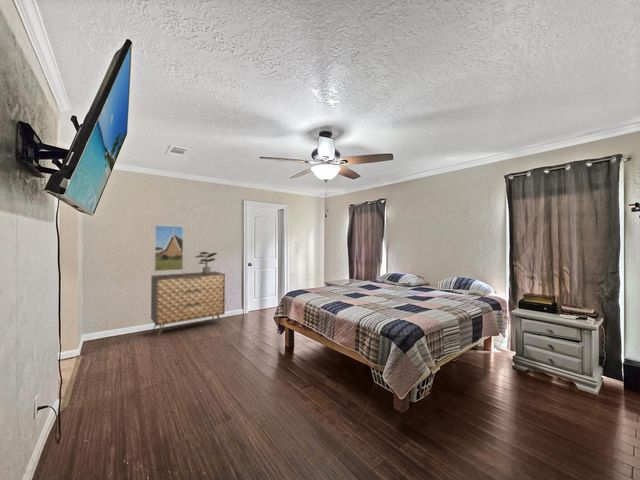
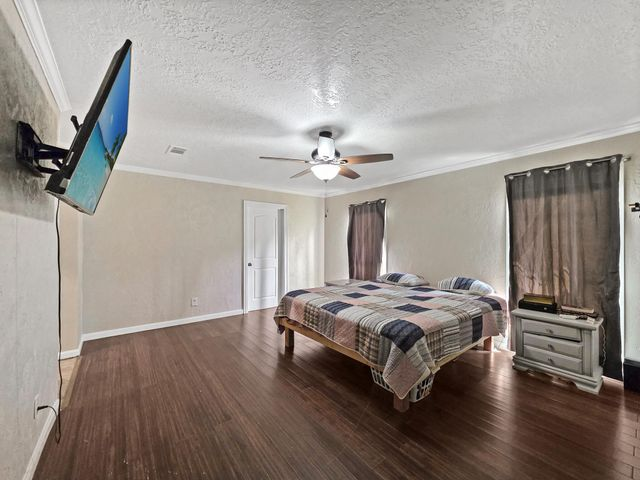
- dresser [150,271,226,339]
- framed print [153,224,184,272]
- potted plant [195,251,218,274]
